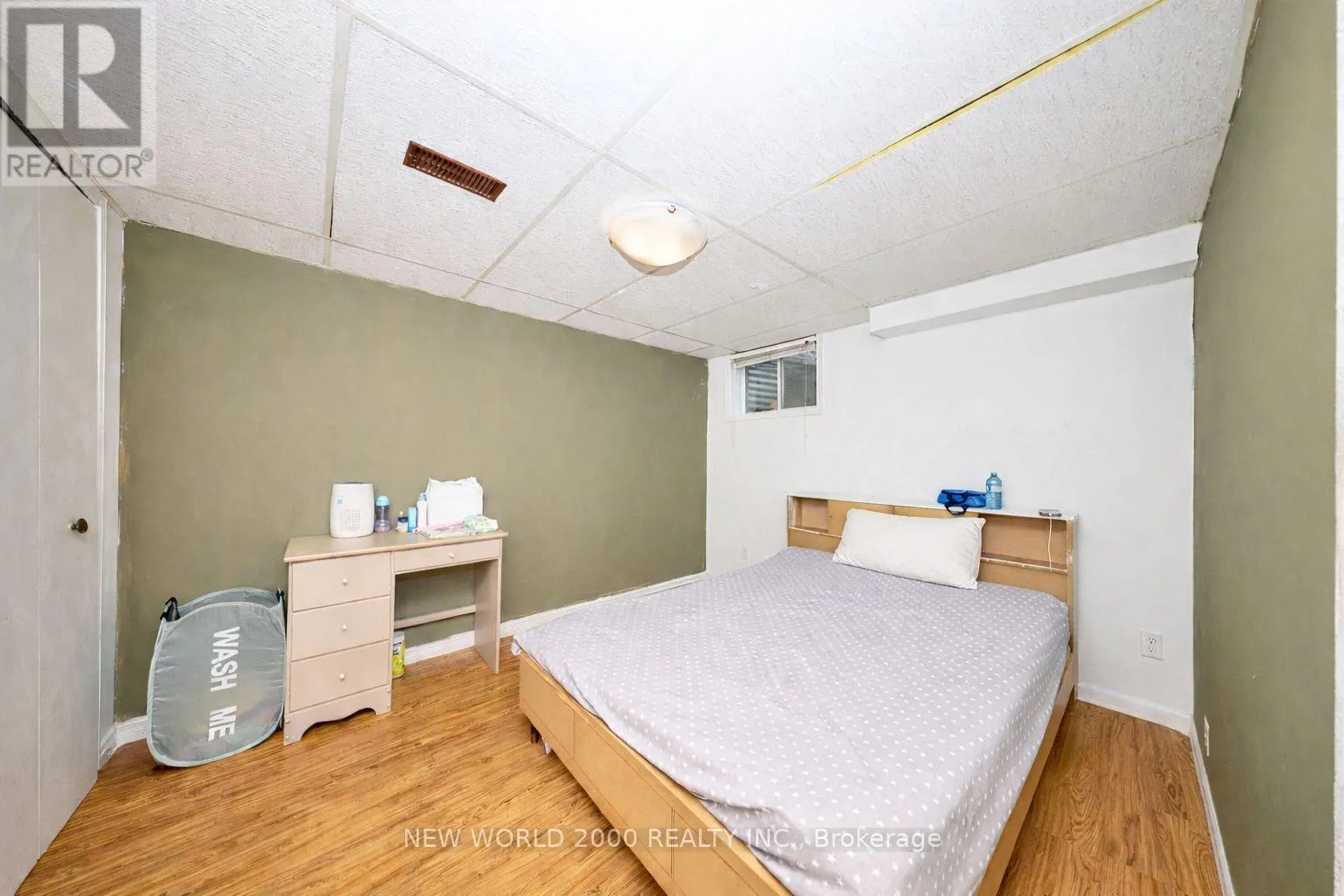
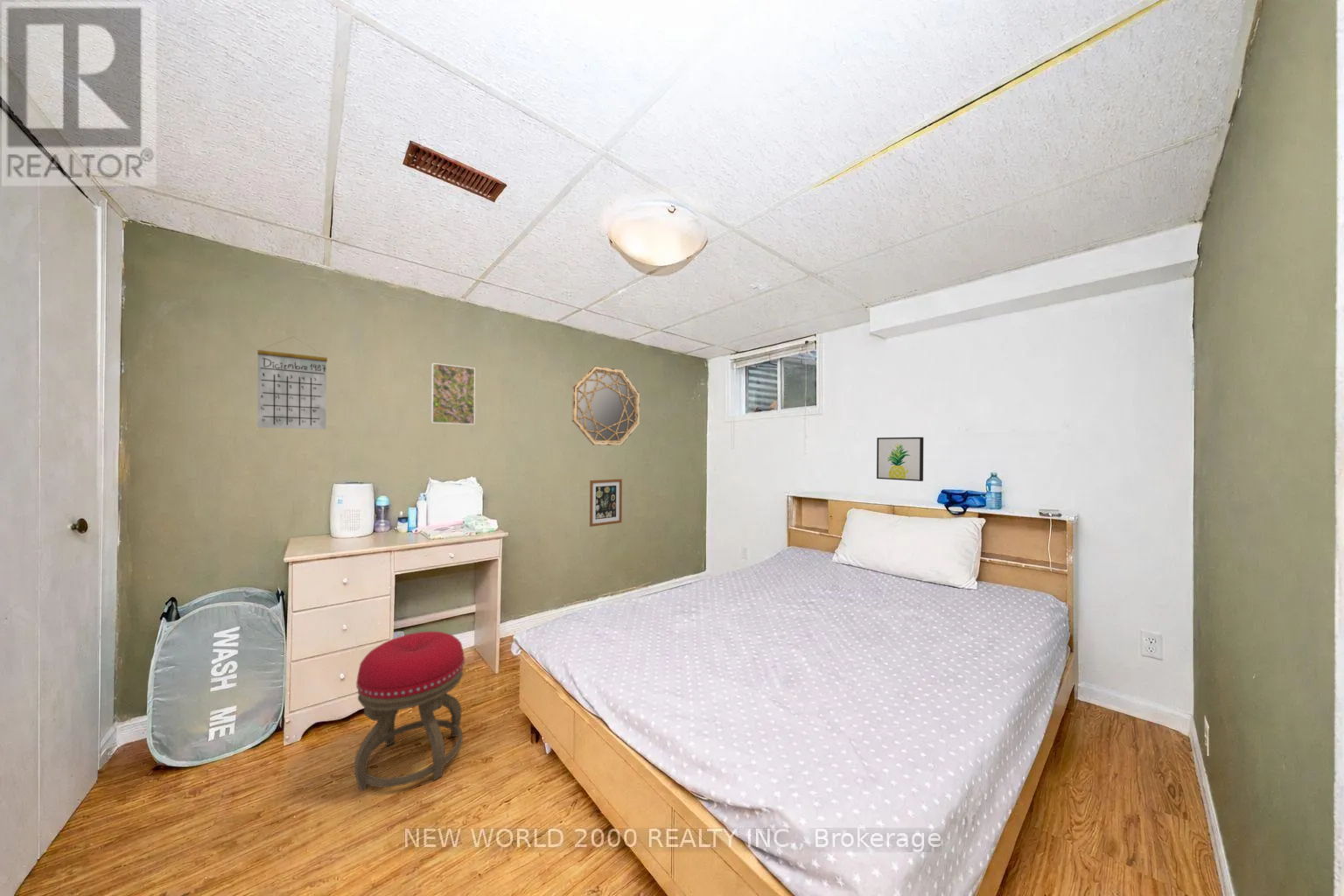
+ calendar [256,336,328,430]
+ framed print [430,362,476,425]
+ wall art [876,437,924,482]
+ stool [353,631,465,792]
+ home mirror [571,366,641,446]
+ wall art [589,478,623,528]
